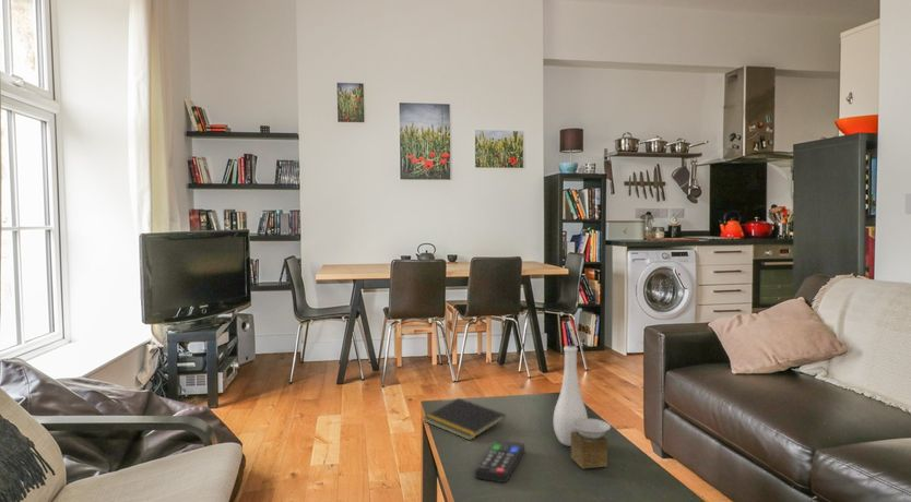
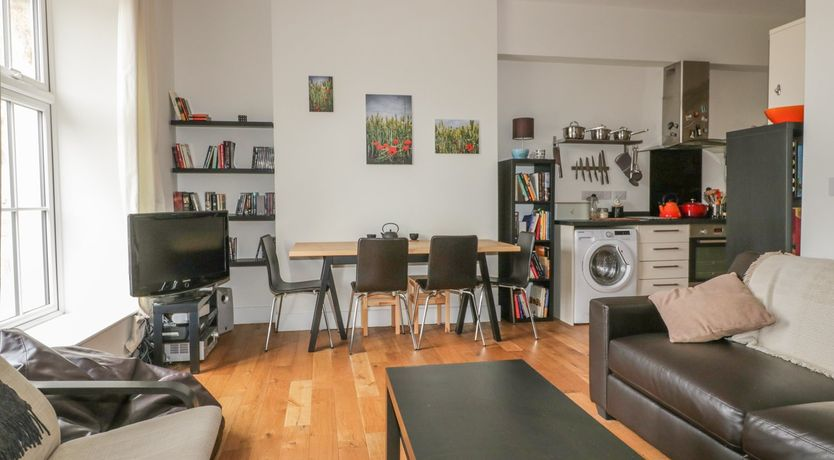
- vase [553,345,612,470]
- notepad [422,397,507,441]
- remote control [474,439,525,483]
